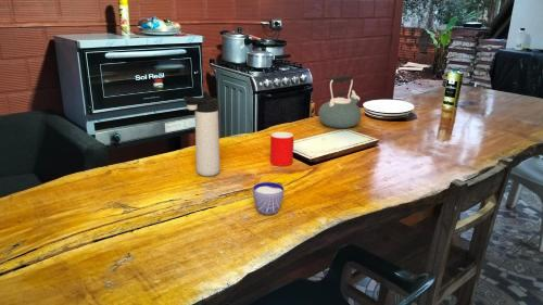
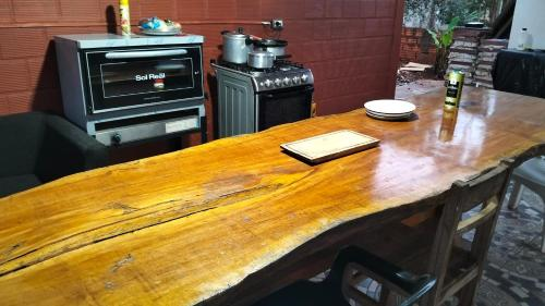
- cup [269,131,294,167]
- kettle [317,74,363,129]
- cup [252,181,285,216]
- thermos bottle [182,93,222,177]
